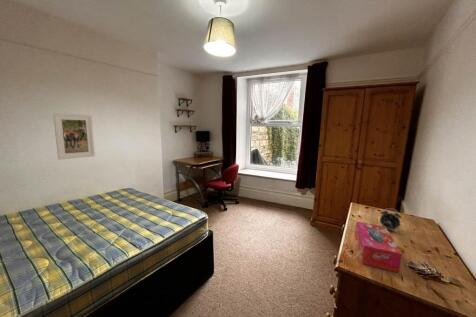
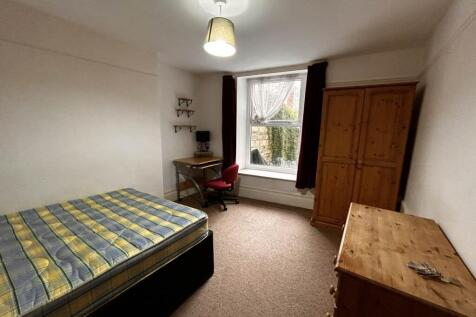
- alarm clock [379,207,402,233]
- tissue box [354,220,403,274]
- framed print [52,112,96,160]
